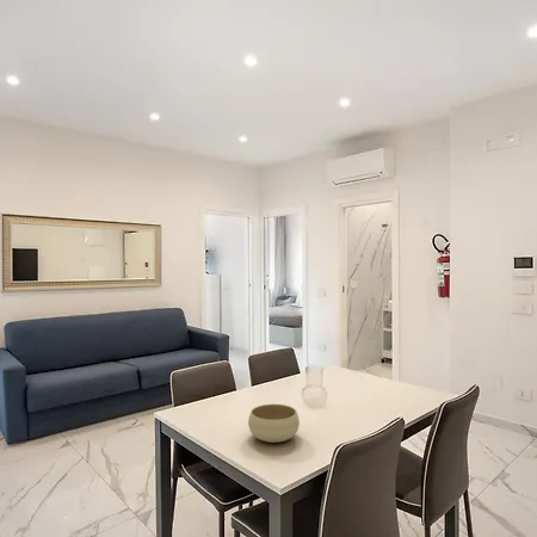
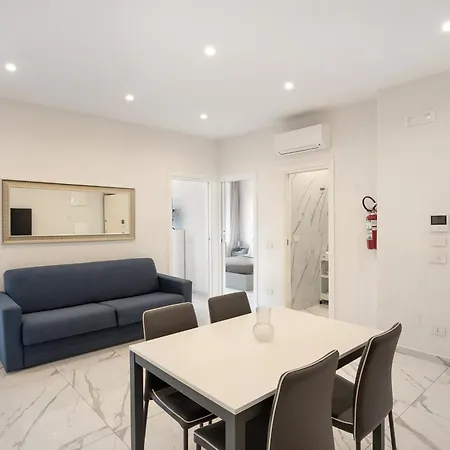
- bowl [247,403,301,444]
